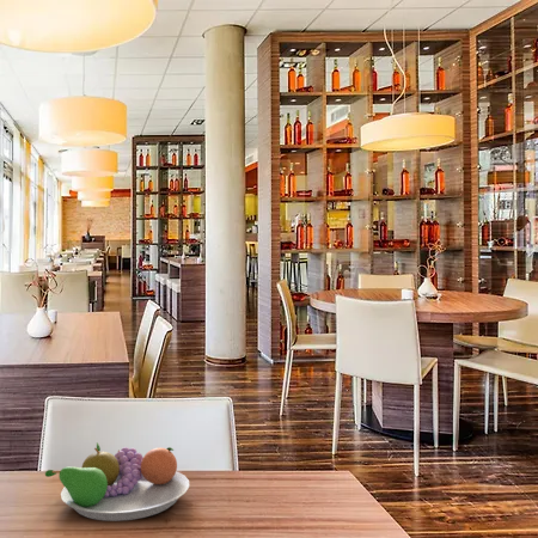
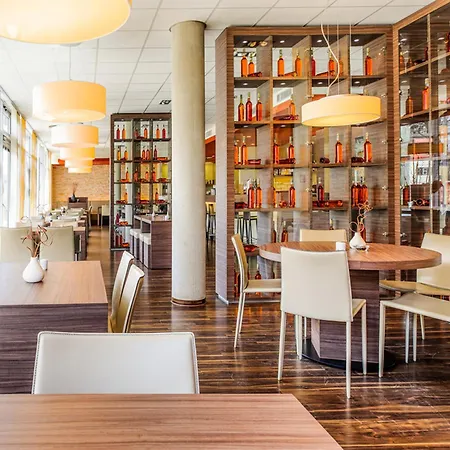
- fruit bowl [44,441,190,522]
